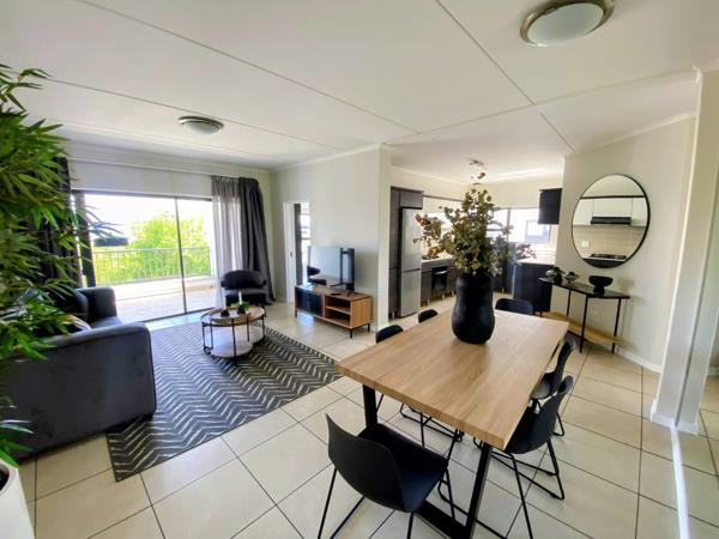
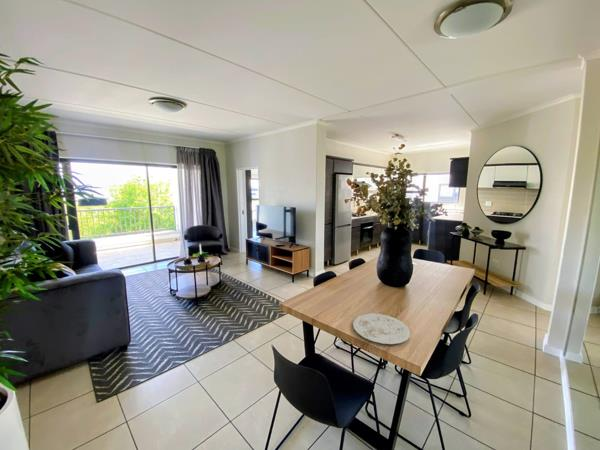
+ plate [352,313,411,345]
